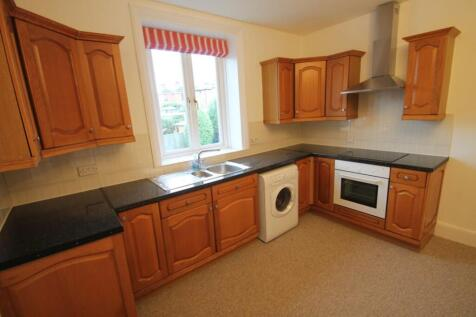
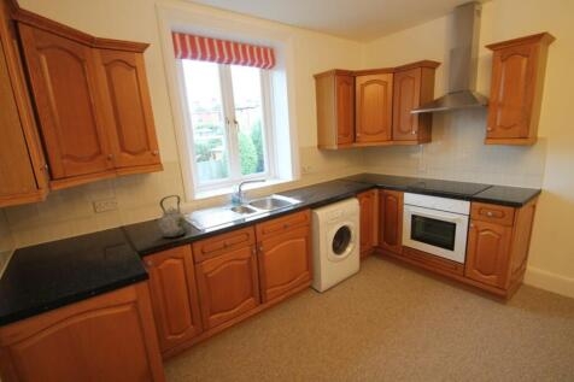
+ kettle [153,194,188,239]
